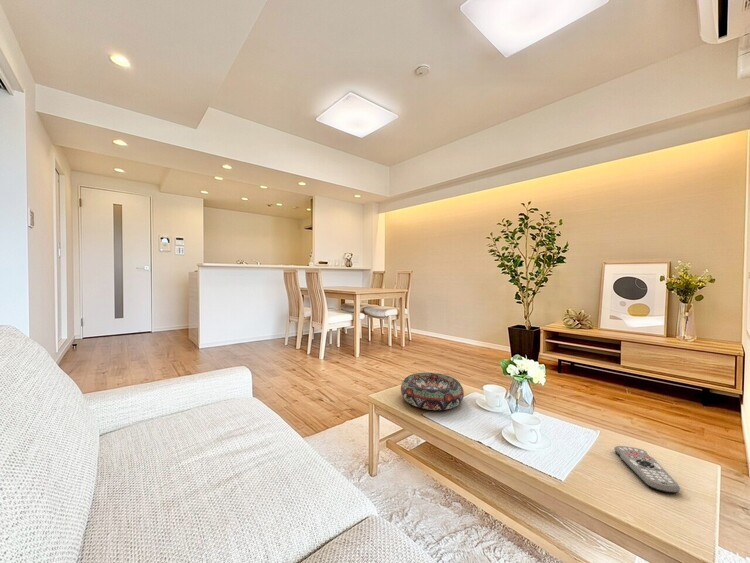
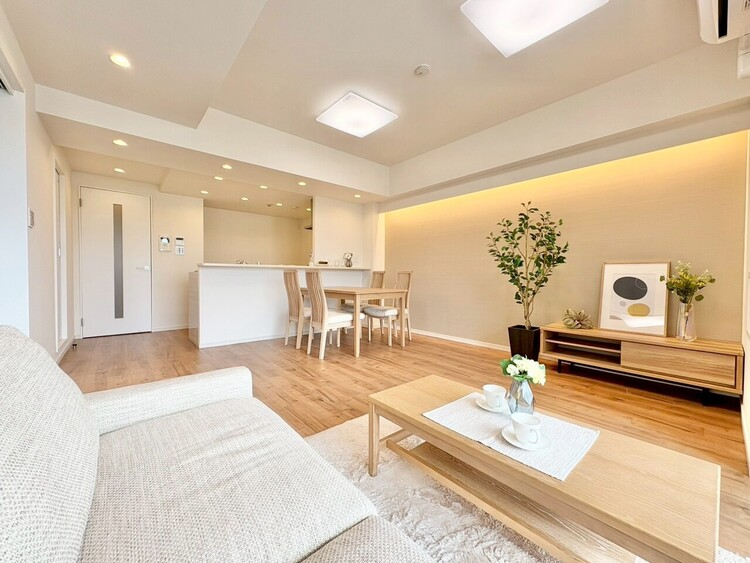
- remote control [613,445,681,494]
- decorative bowl [400,372,465,411]
